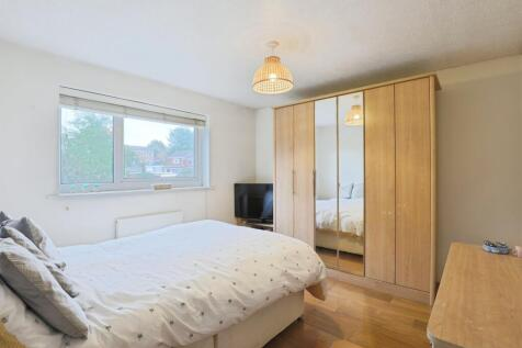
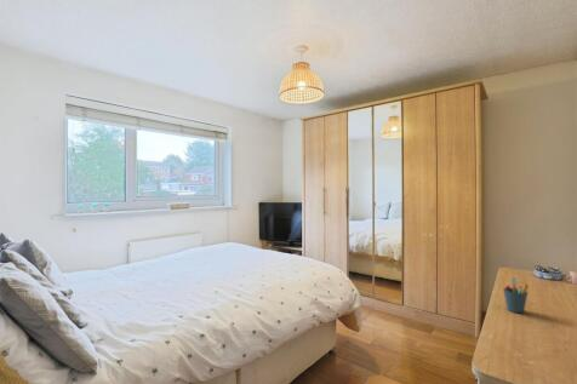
+ pen holder [502,276,530,314]
